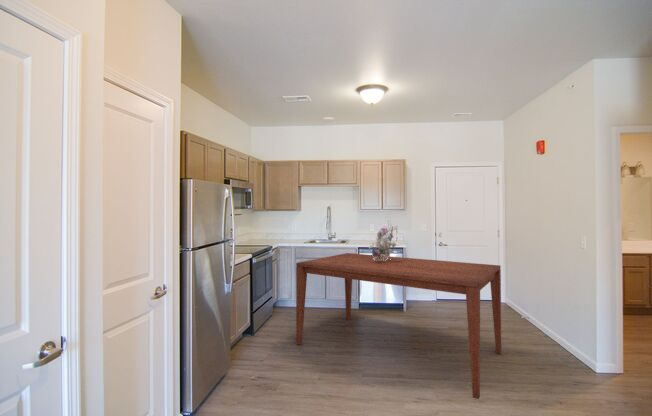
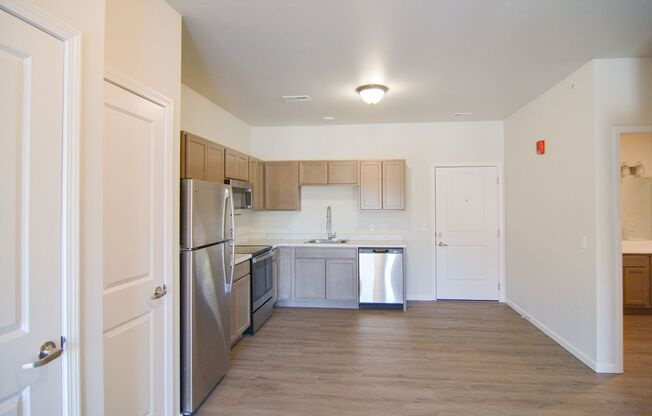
- dining table [295,252,502,400]
- bouquet [367,215,410,261]
